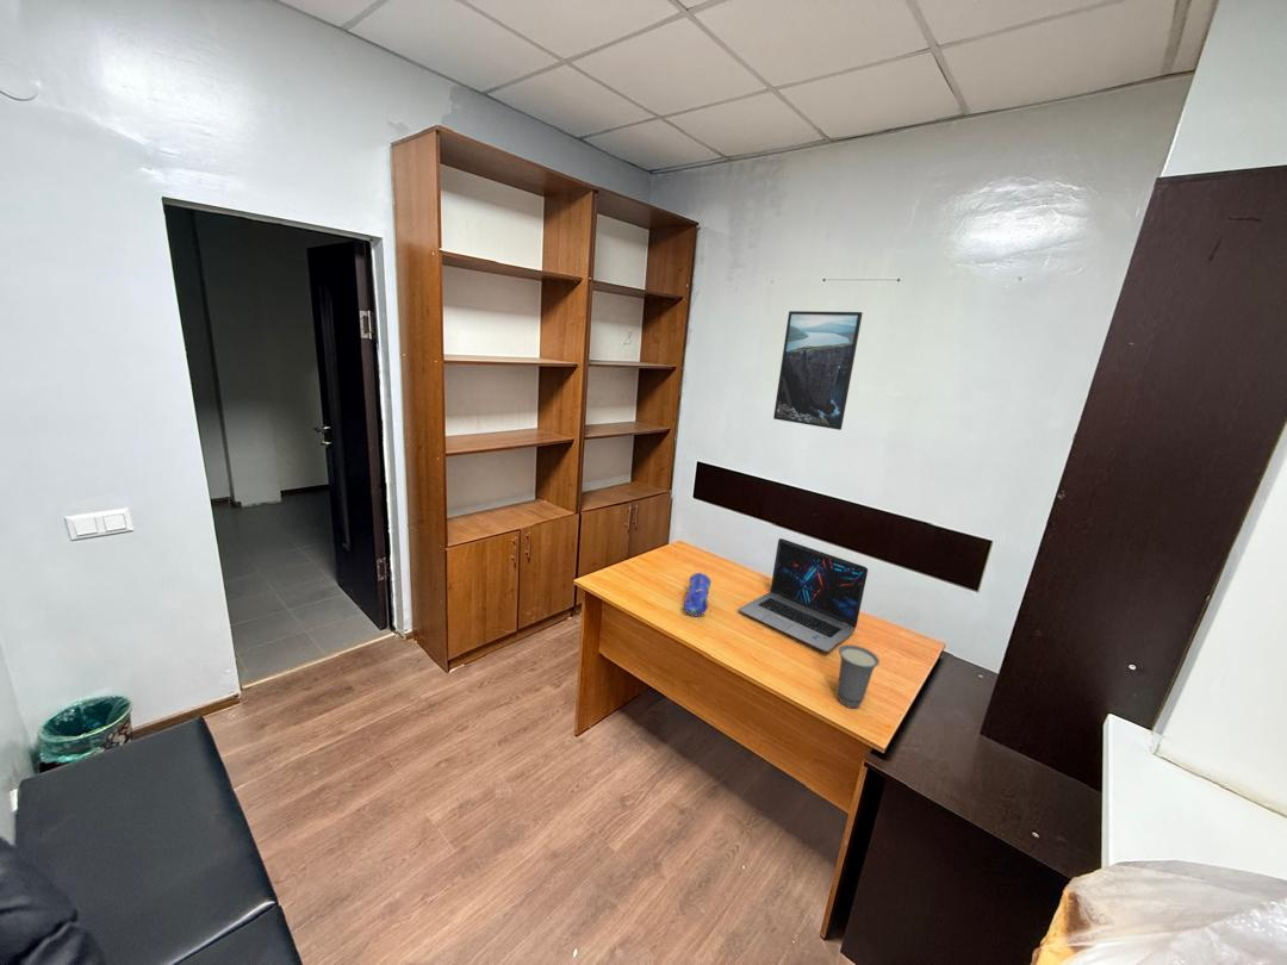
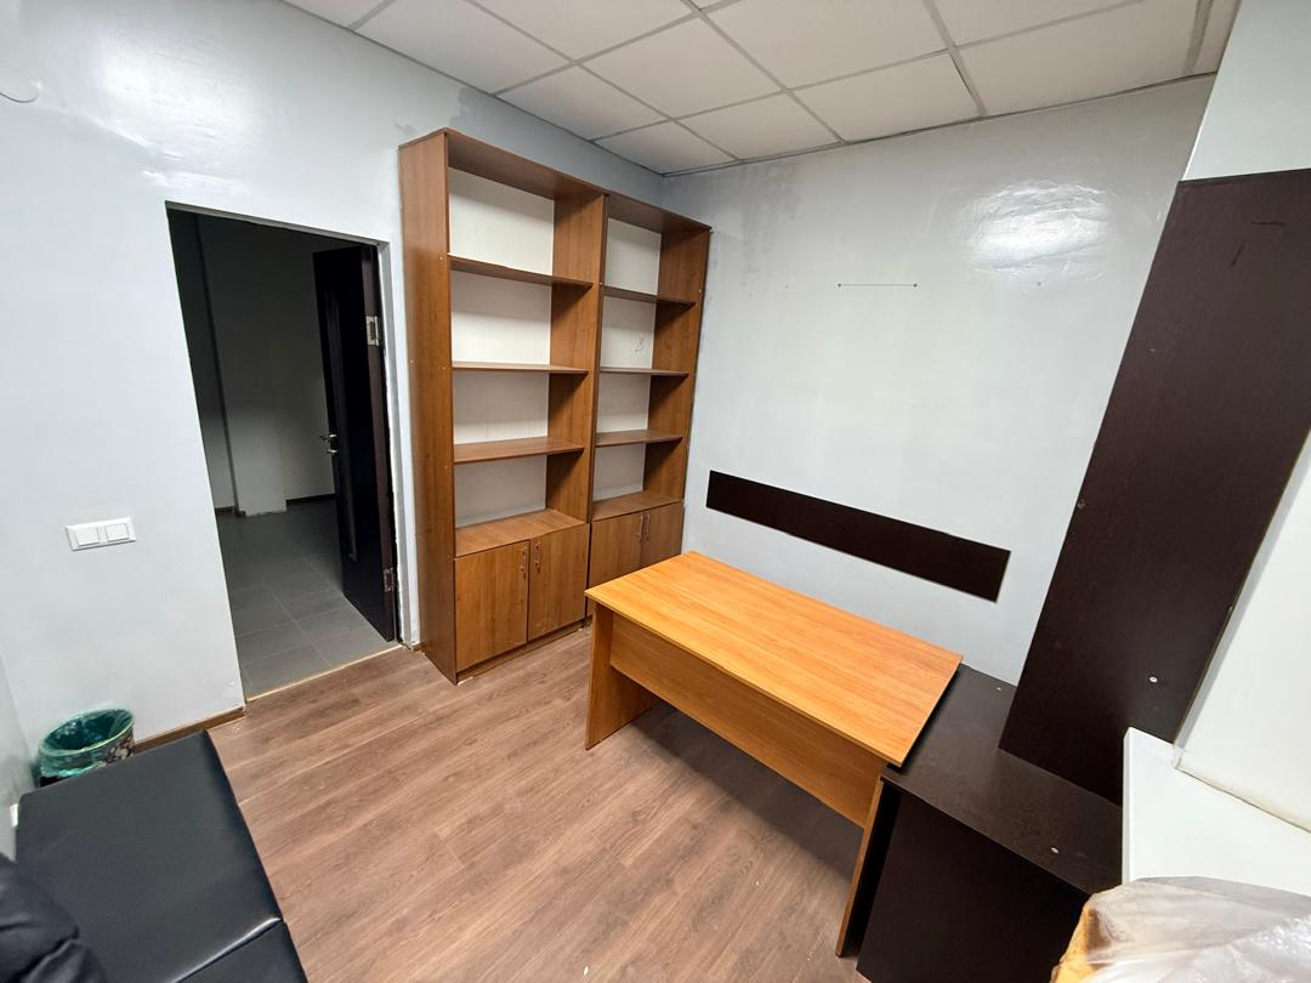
- pencil case [683,572,711,617]
- laptop [738,537,869,653]
- cup [837,643,881,709]
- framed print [772,310,864,431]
